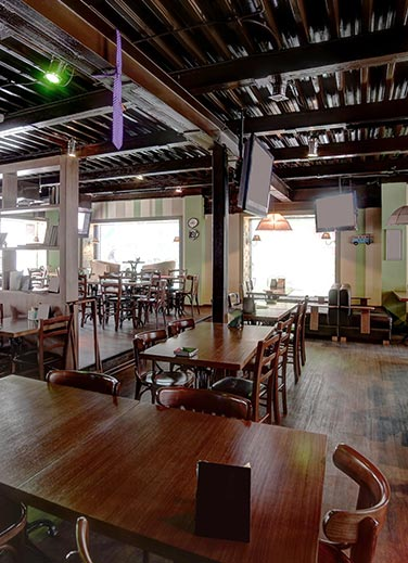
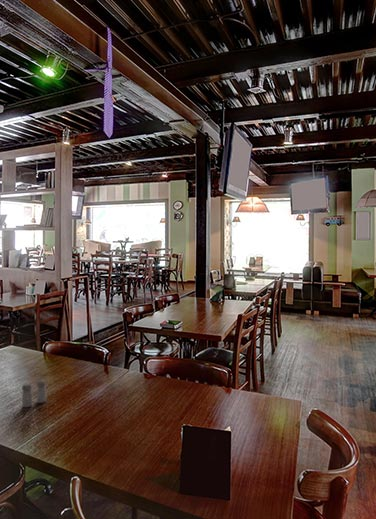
+ salt and pepper shaker [21,379,47,408]
